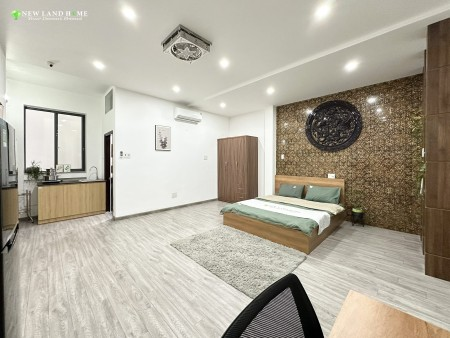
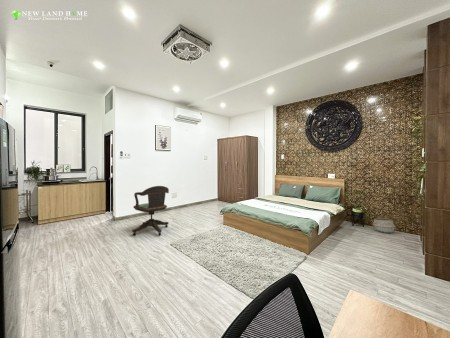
+ office chair [131,185,170,237]
+ woven basket [371,215,396,234]
